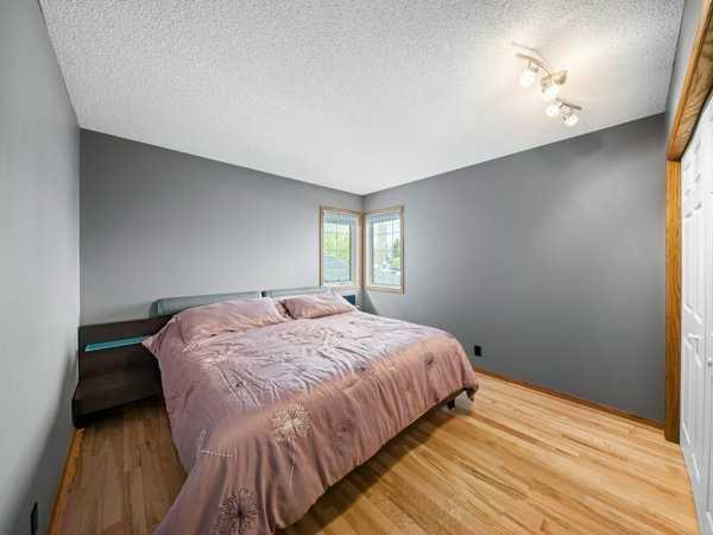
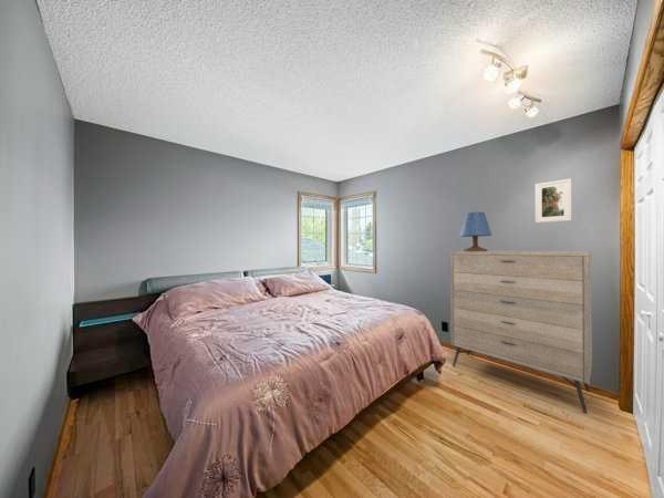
+ table lamp [458,211,492,251]
+ dresser [449,250,593,414]
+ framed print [535,177,572,224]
